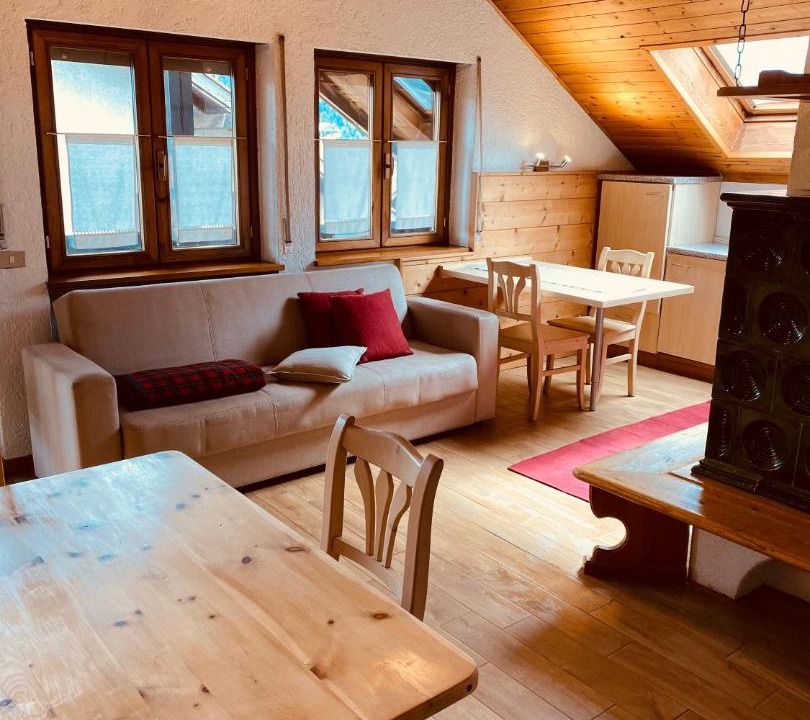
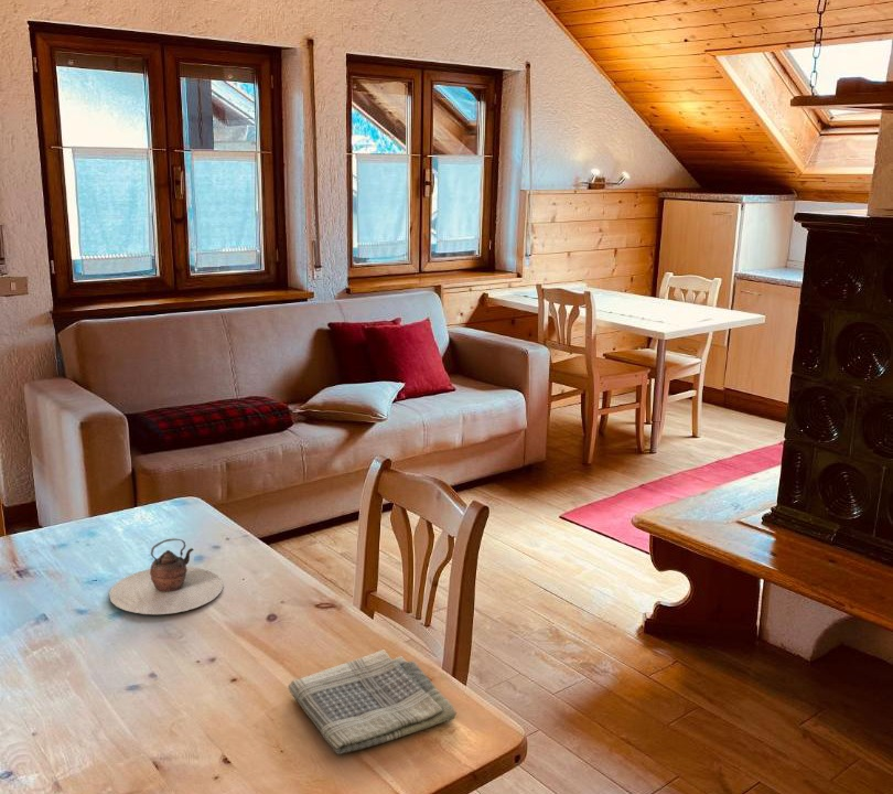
+ dish towel [287,648,458,755]
+ teapot [108,537,224,615]
